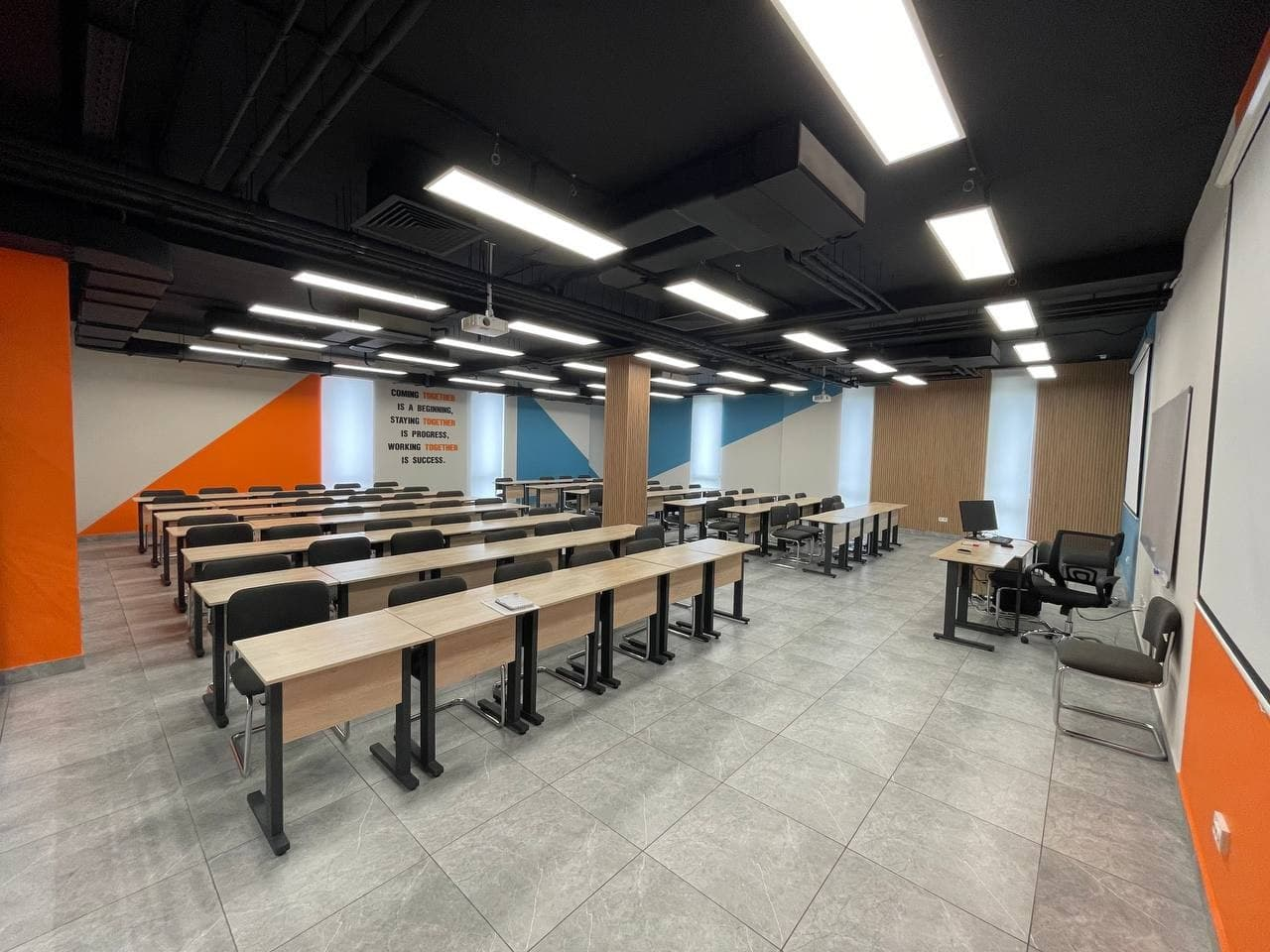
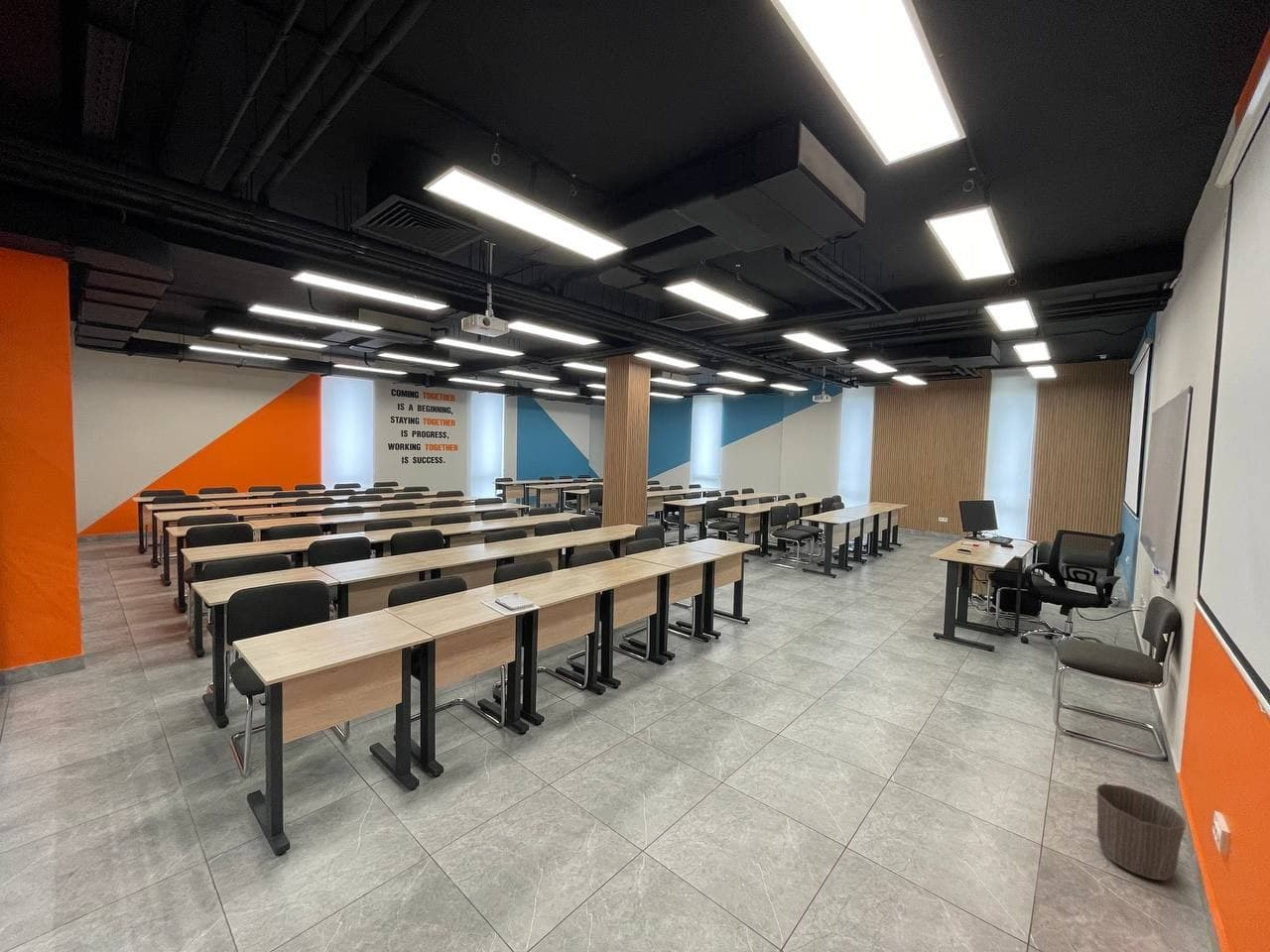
+ waste basket [1095,782,1187,882]
